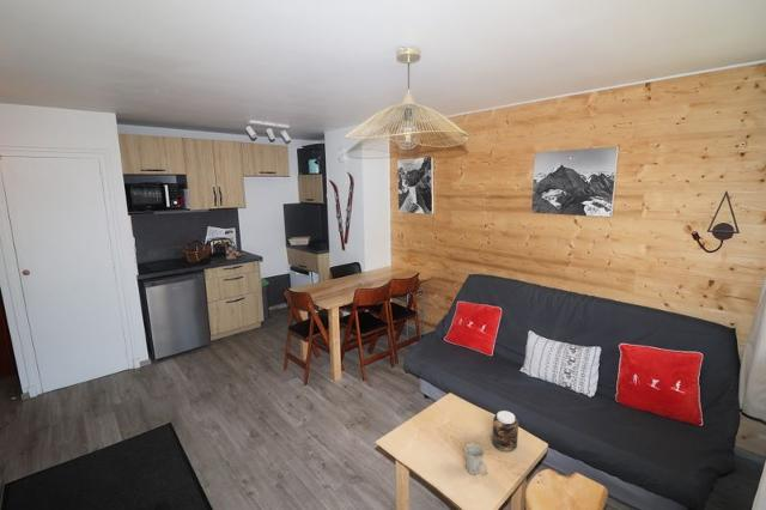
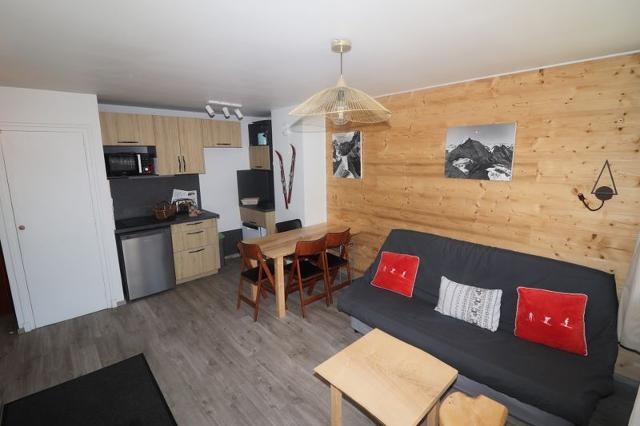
- mug [463,443,490,476]
- jar [491,409,519,453]
